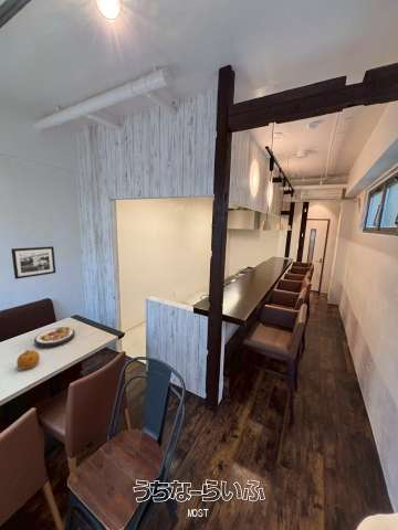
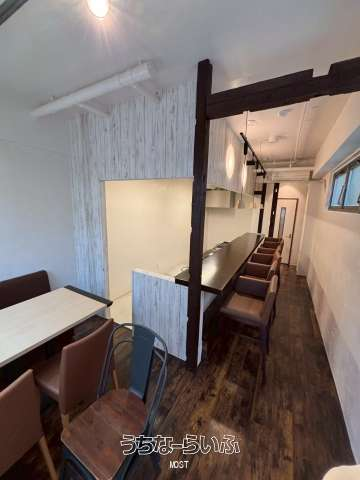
- plate [33,326,76,349]
- picture frame [10,245,56,280]
- fruit [15,349,41,370]
